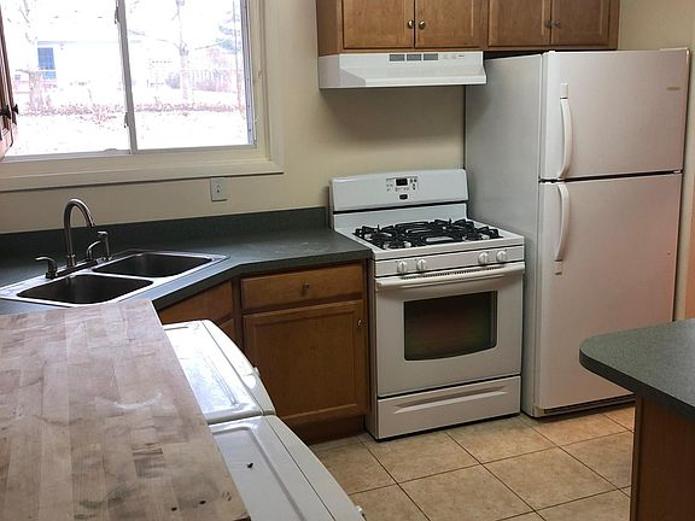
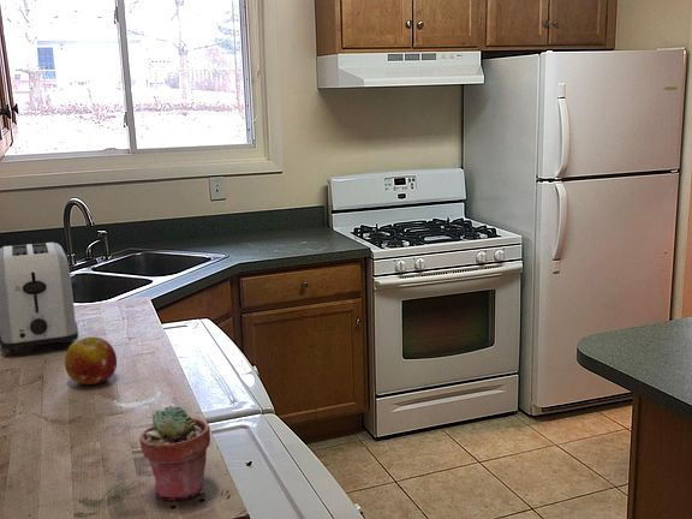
+ toaster [0,241,79,354]
+ potted succulent [138,405,211,501]
+ fruit [64,336,118,386]
